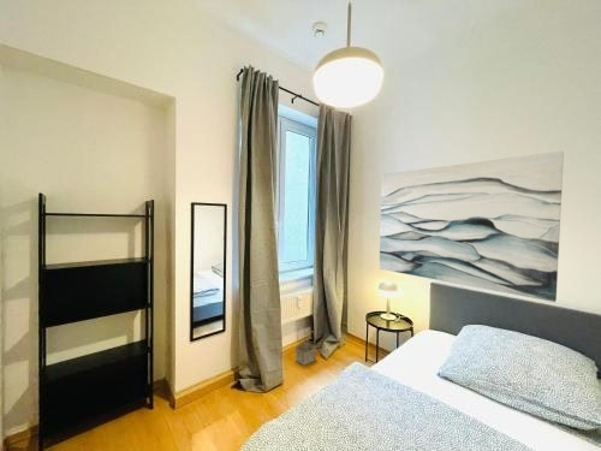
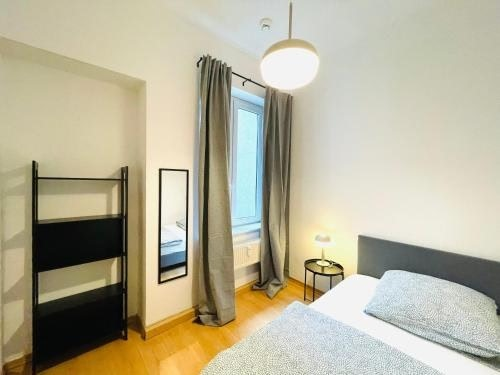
- wall art [379,150,565,303]
- basket [294,325,317,367]
